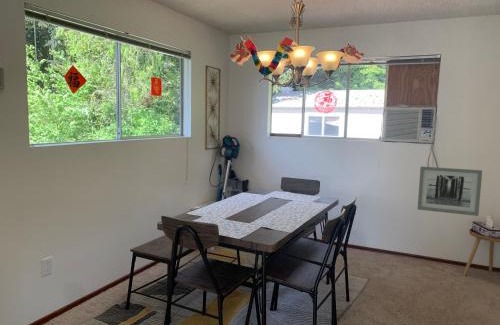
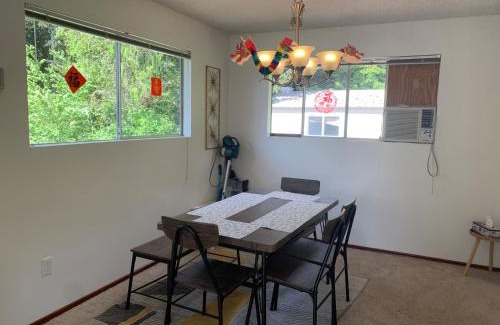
- wall art [417,166,483,217]
